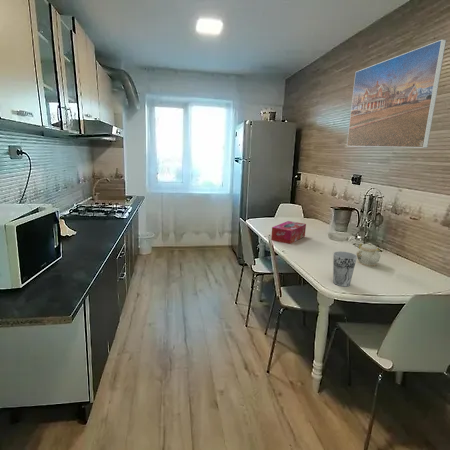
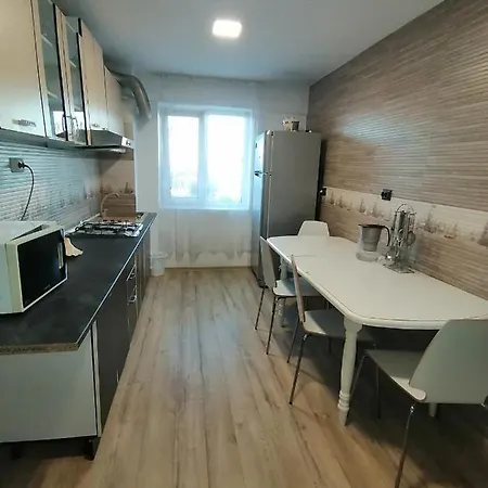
- teapot [356,242,381,267]
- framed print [346,38,447,149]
- cup [332,250,358,287]
- tissue box [270,220,307,245]
